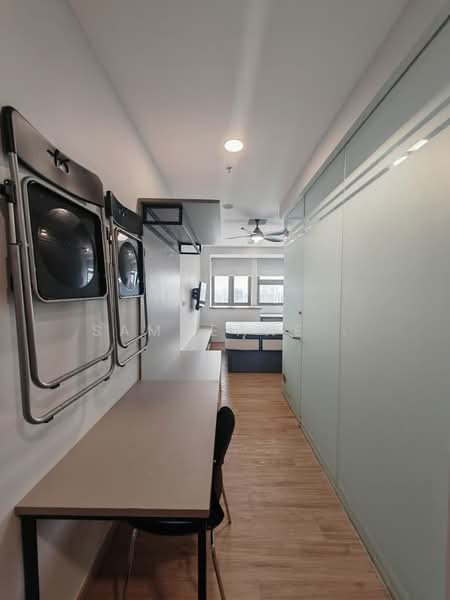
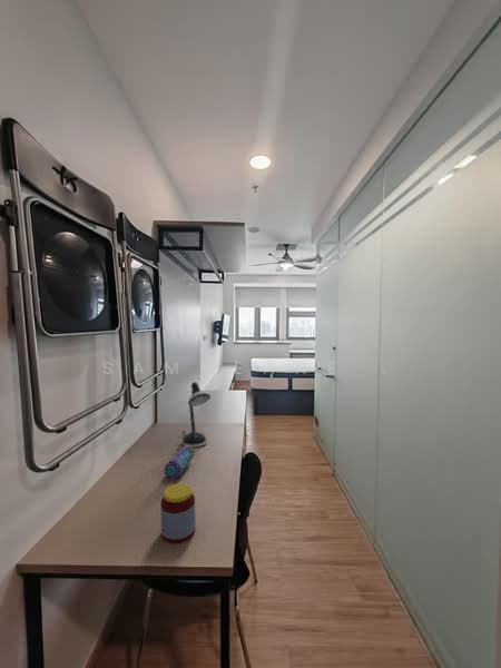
+ jar [159,483,196,544]
+ desk lamp [180,381,212,449]
+ pencil case [164,445,195,481]
